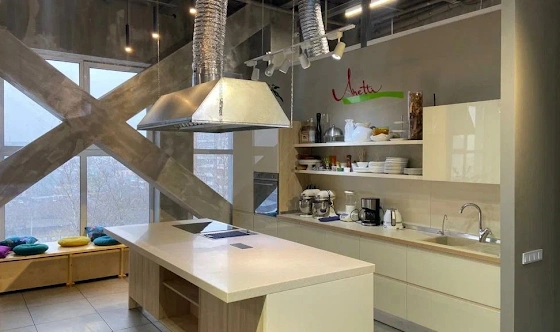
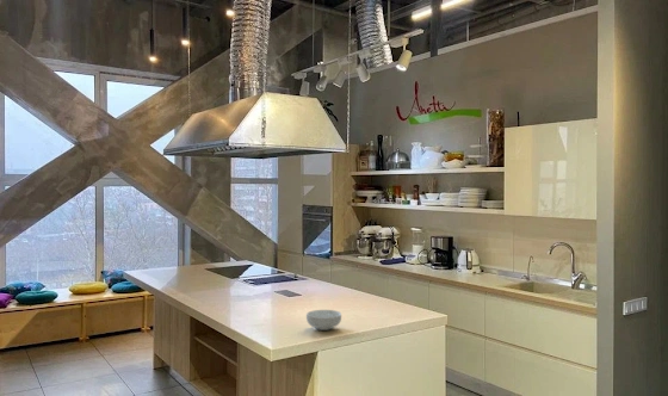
+ cereal bowl [305,309,342,332]
